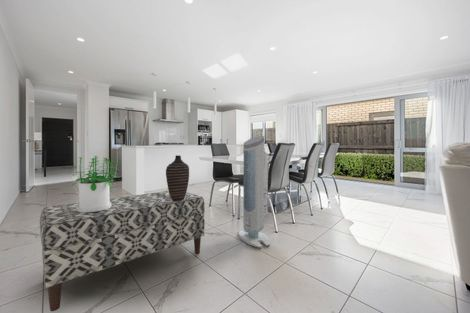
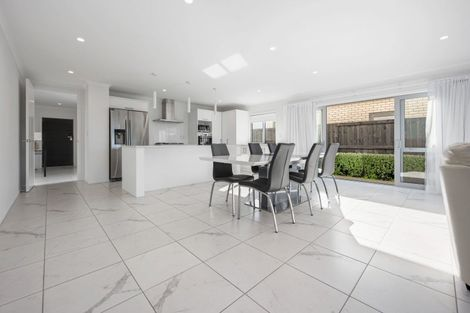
- potted plant [71,155,121,212]
- decorative vase [165,154,190,201]
- bench [39,190,206,312]
- air purifier [238,135,270,249]
